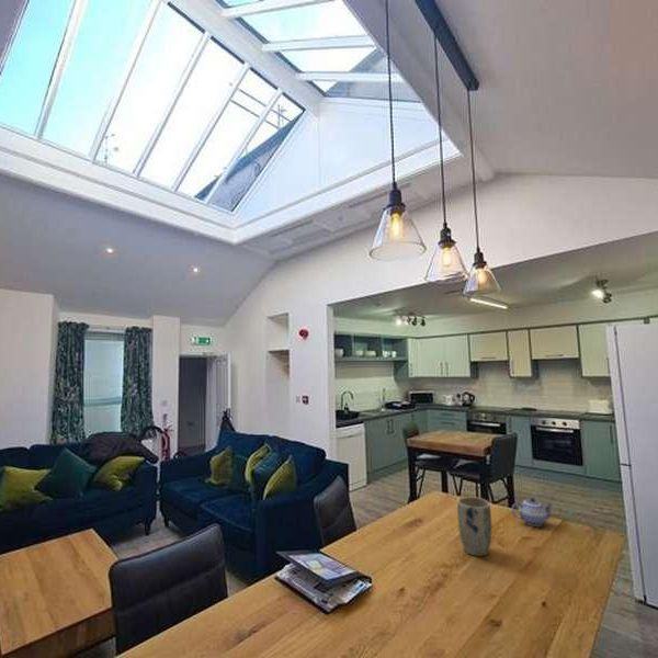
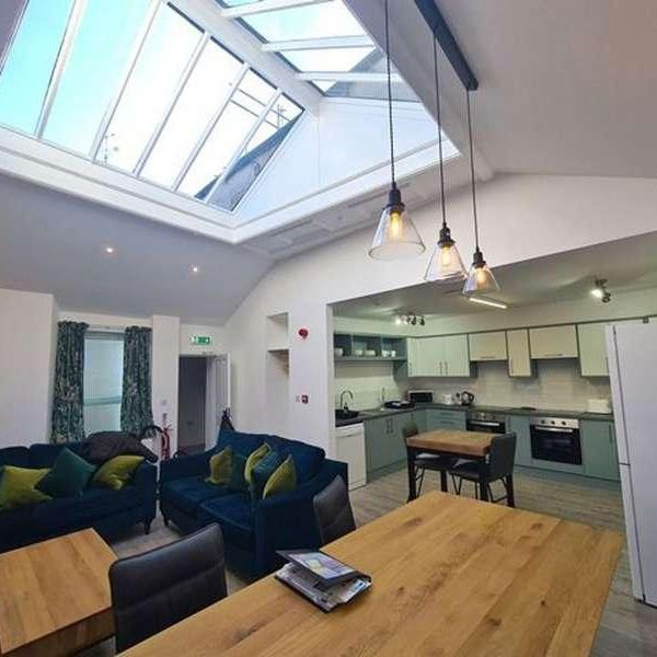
- plant pot [456,496,494,557]
- teapot [511,497,554,527]
